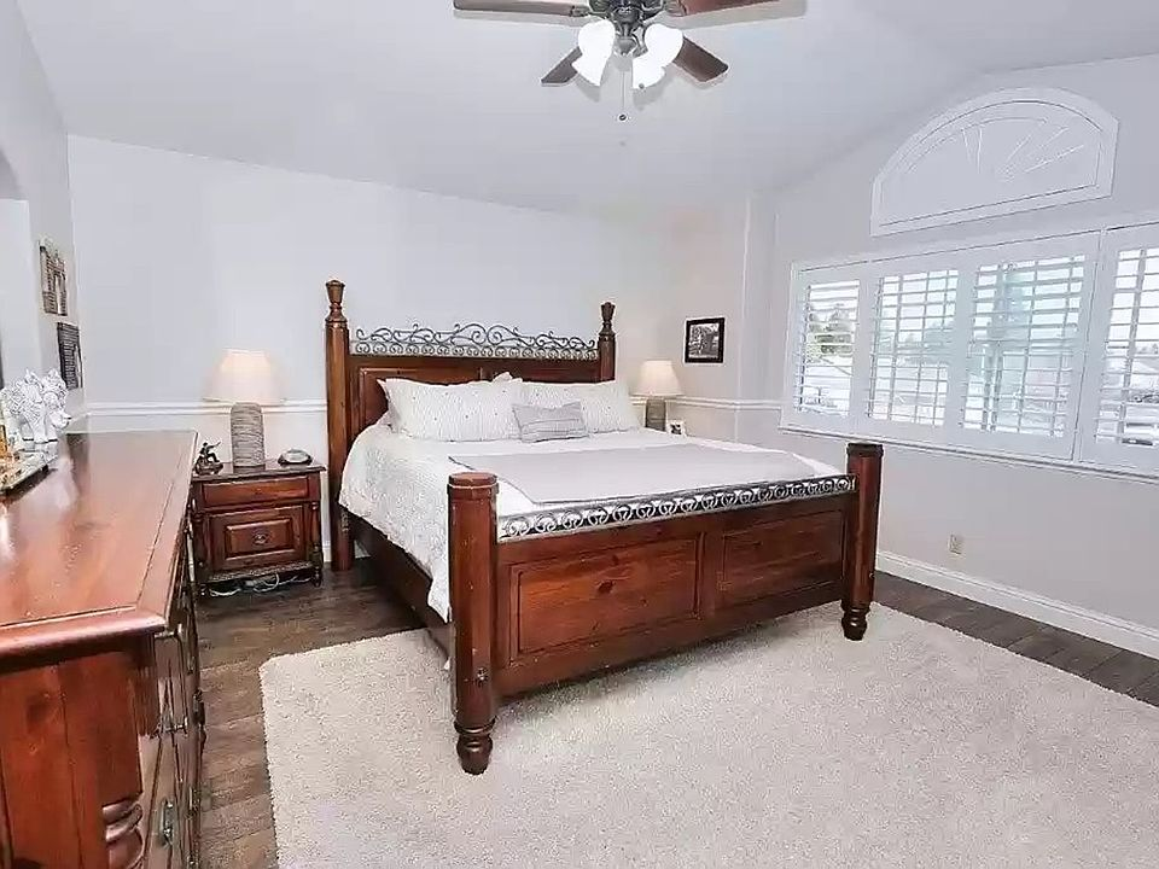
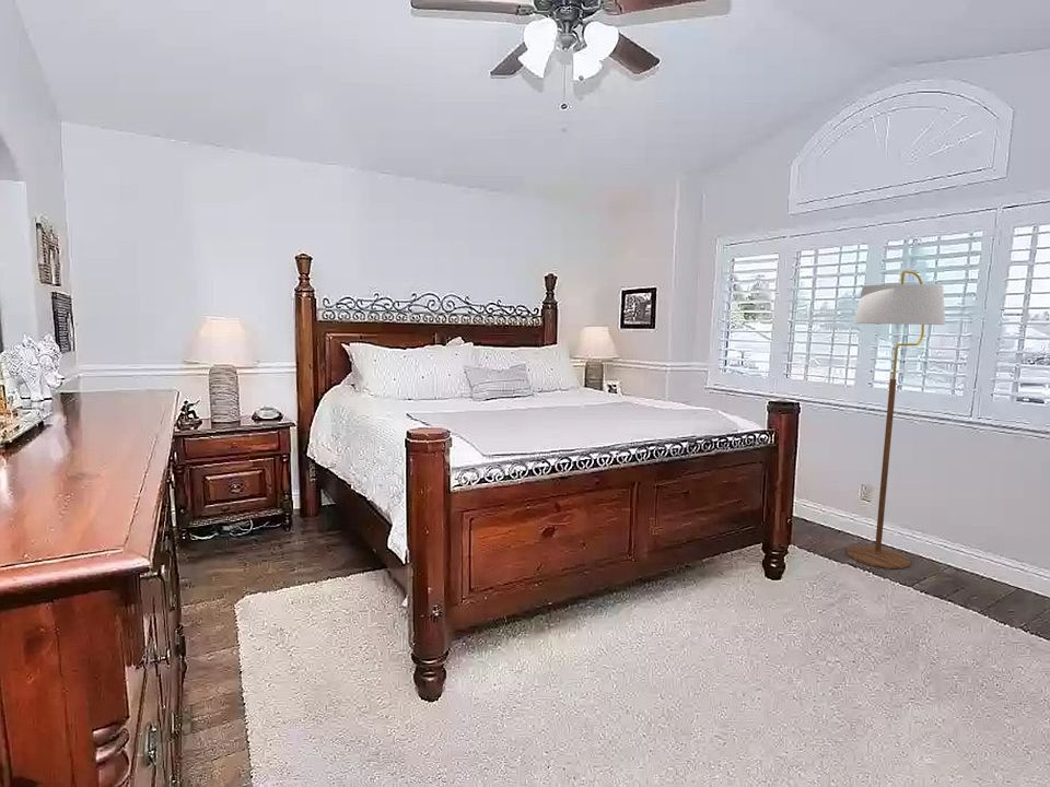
+ floor lamp [845,270,946,569]
